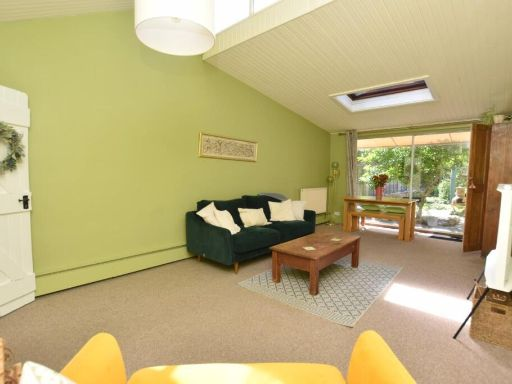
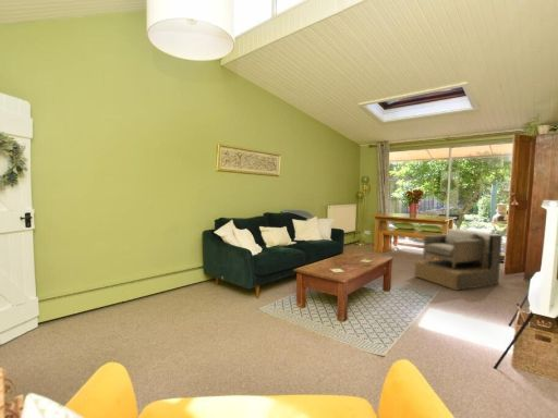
+ armchair [413,228,504,292]
